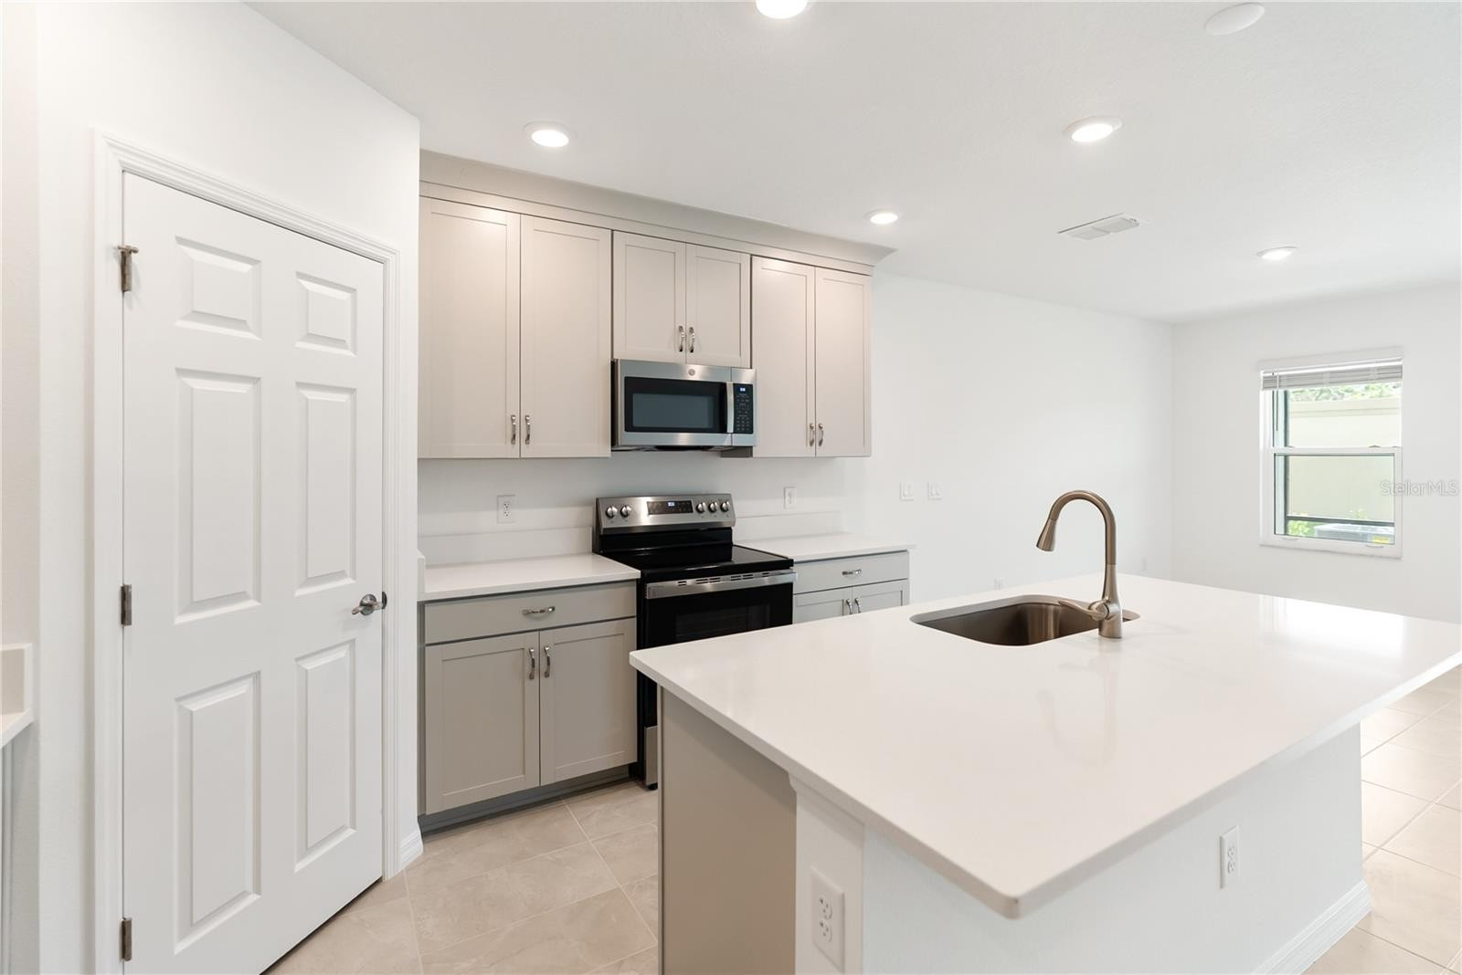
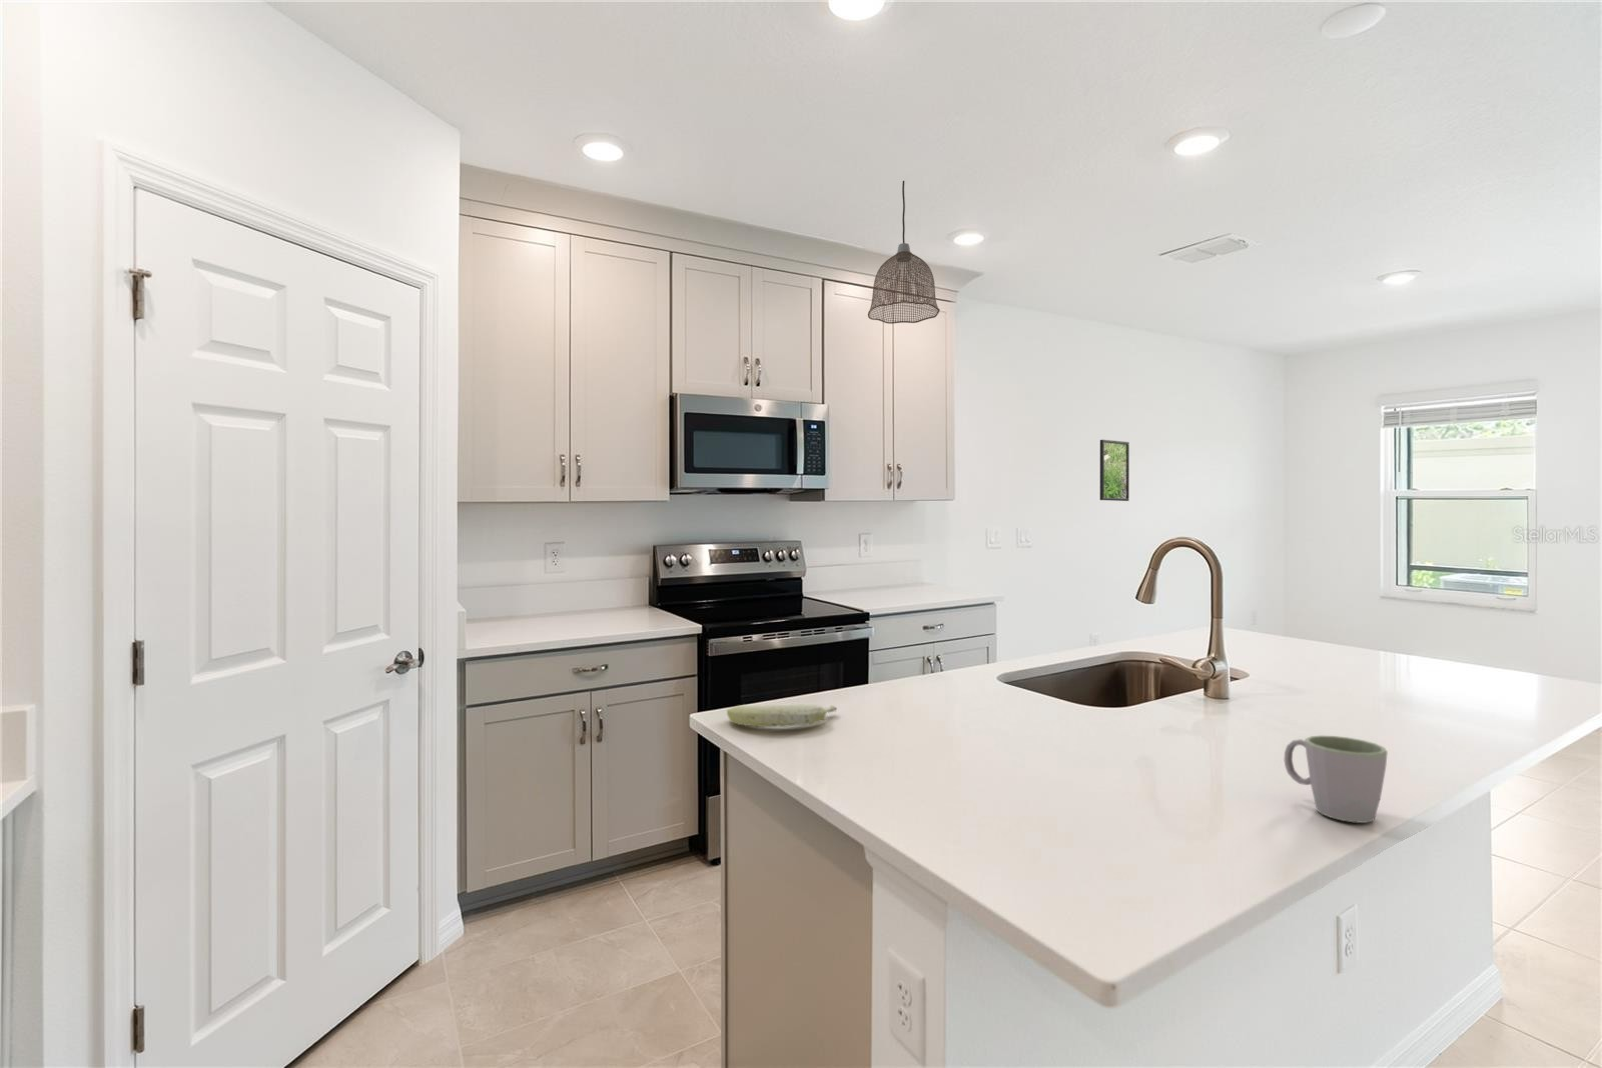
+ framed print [1100,439,1131,502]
+ mug [1282,734,1388,824]
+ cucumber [726,703,839,728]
+ pendant lamp [867,180,941,325]
